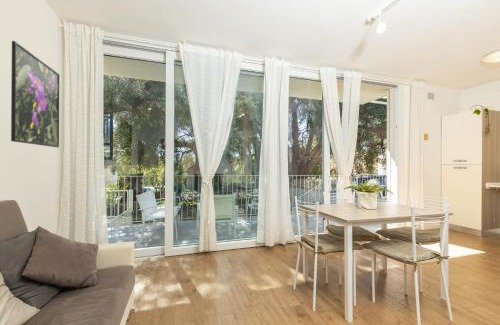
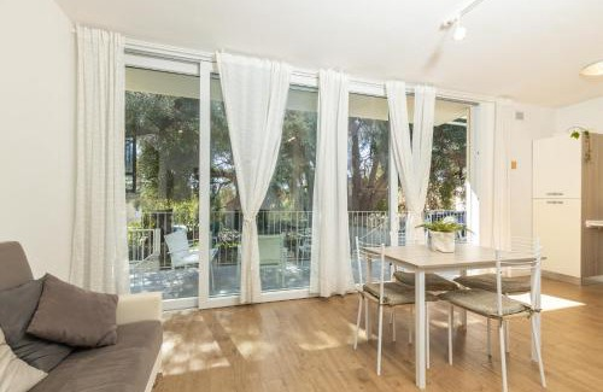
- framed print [10,40,60,148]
